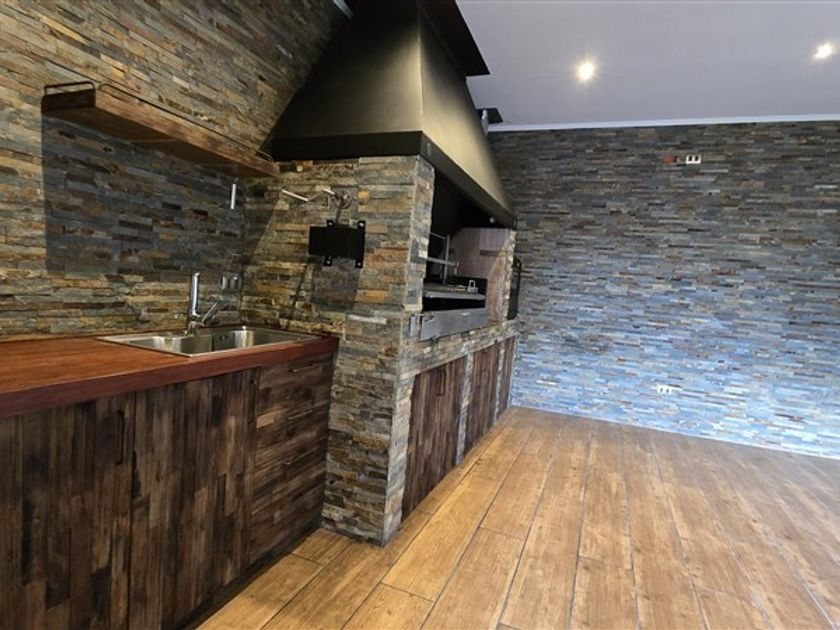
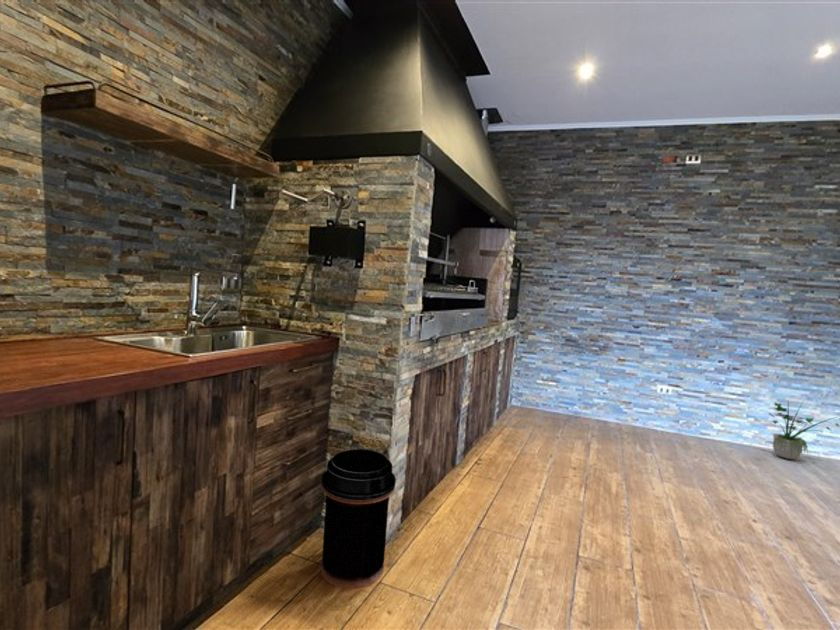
+ potted plant [767,400,840,460]
+ trash can [320,448,397,590]
